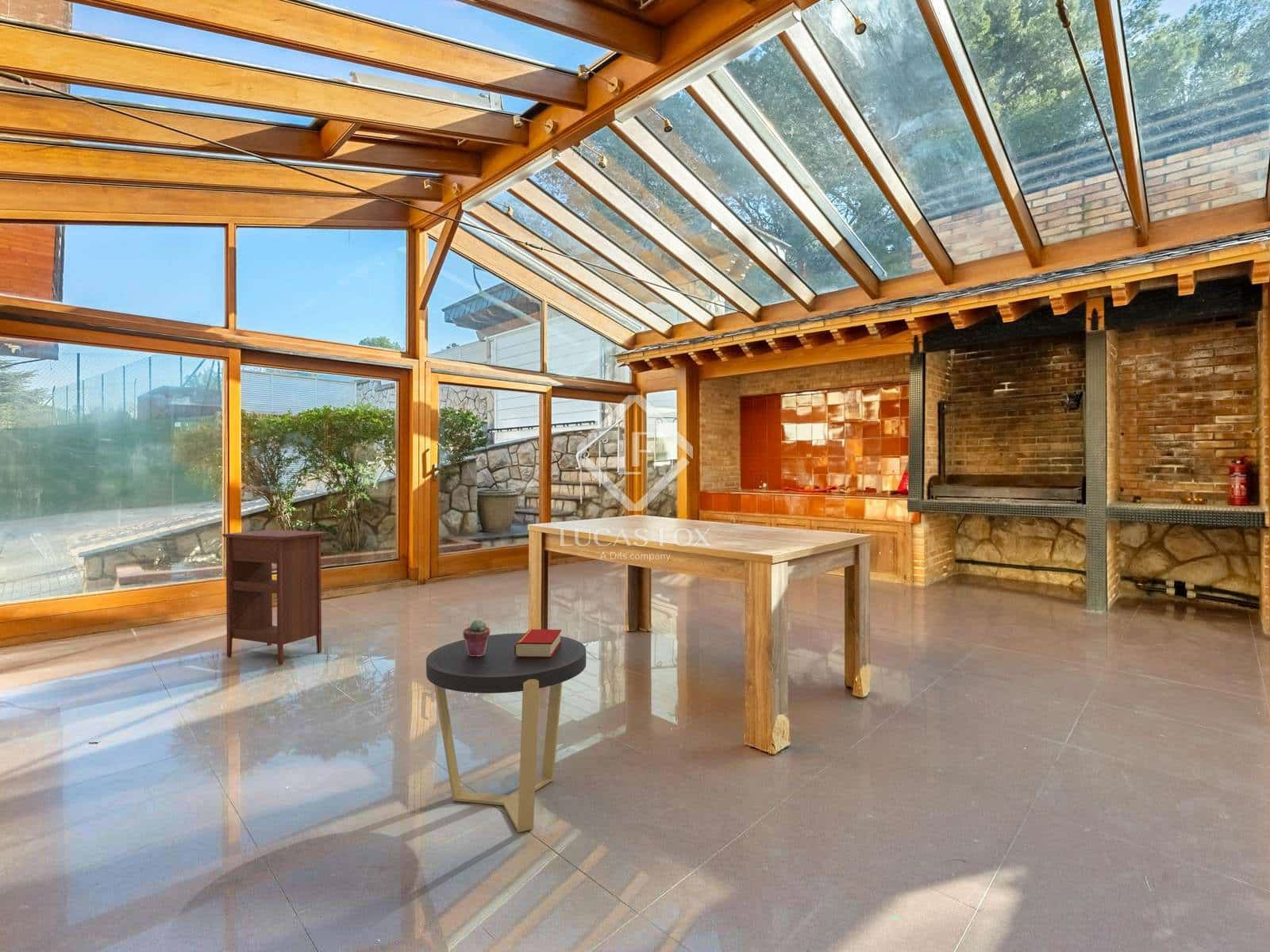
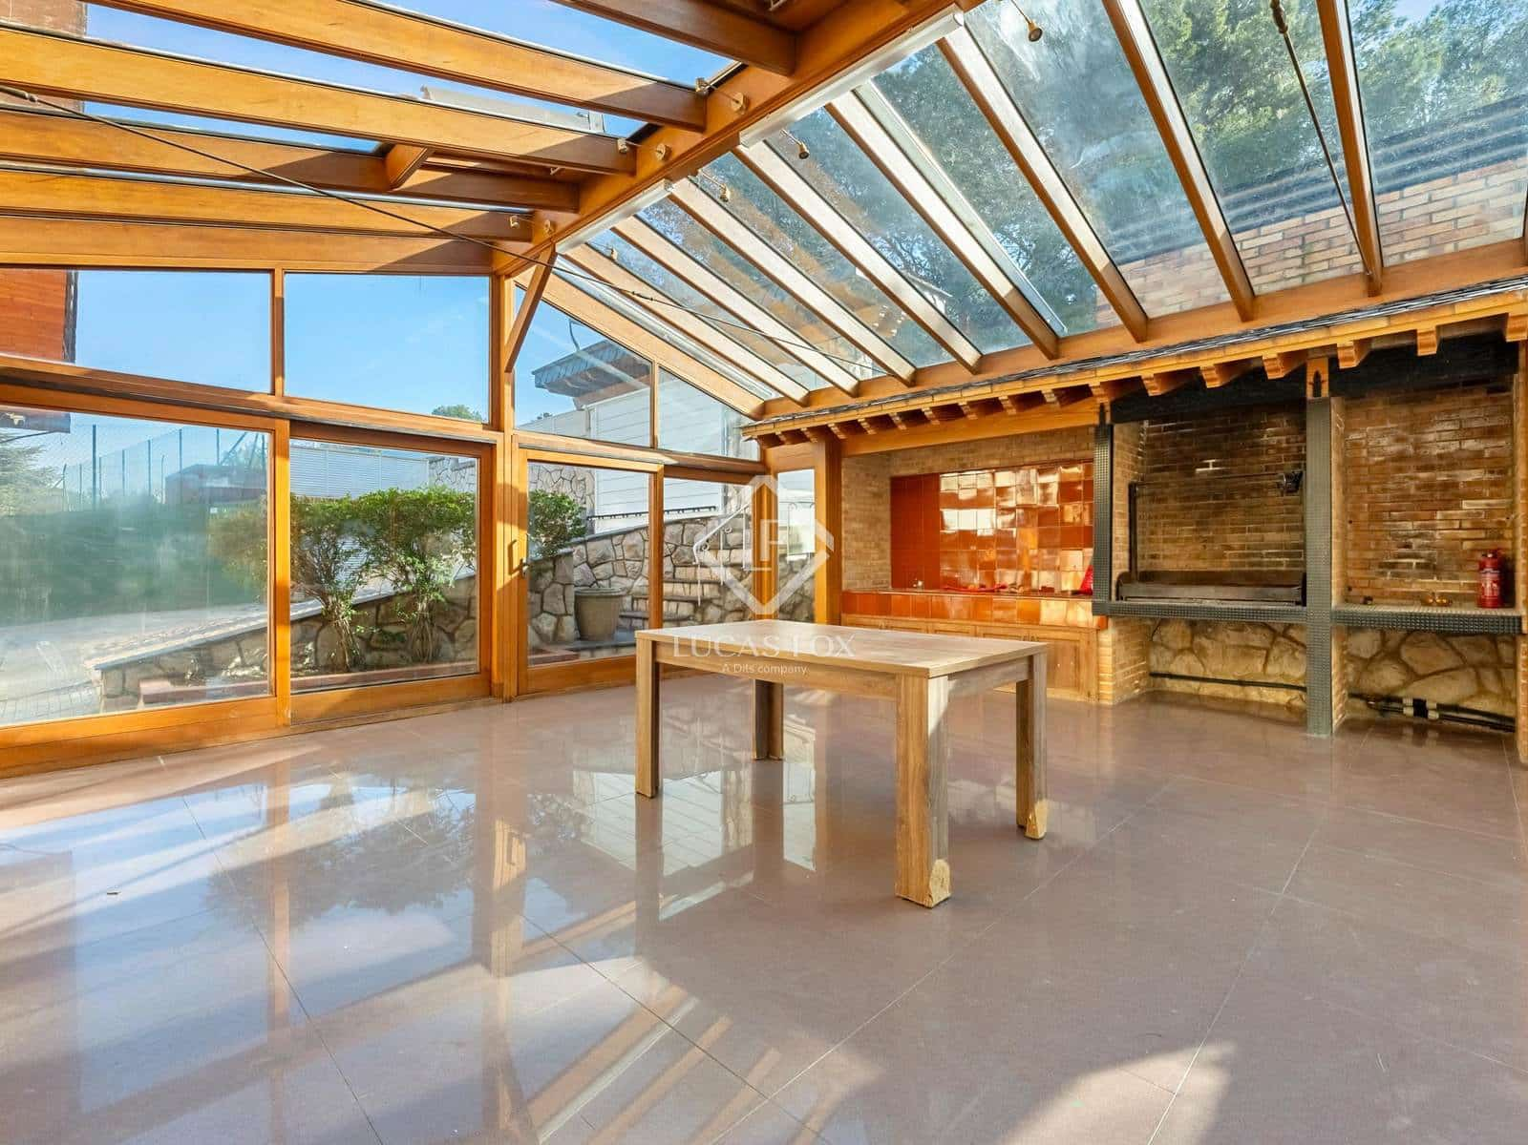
- potted succulent [462,619,491,656]
- side table [425,632,587,833]
- book [514,628,562,658]
- nightstand [221,529,330,666]
